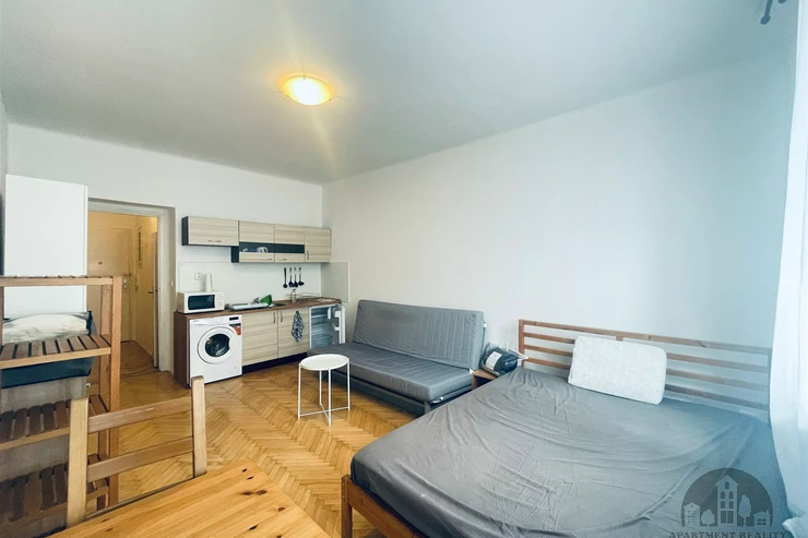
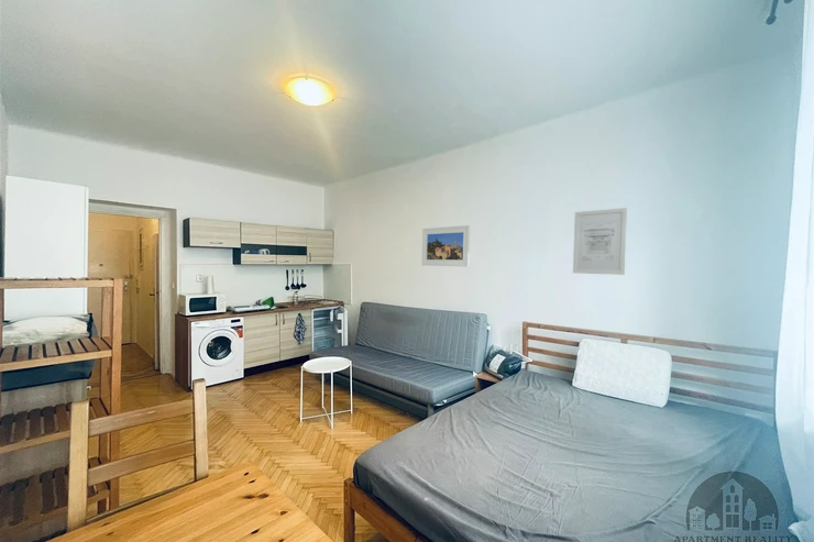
+ wall art [572,207,628,276]
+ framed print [421,224,471,268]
